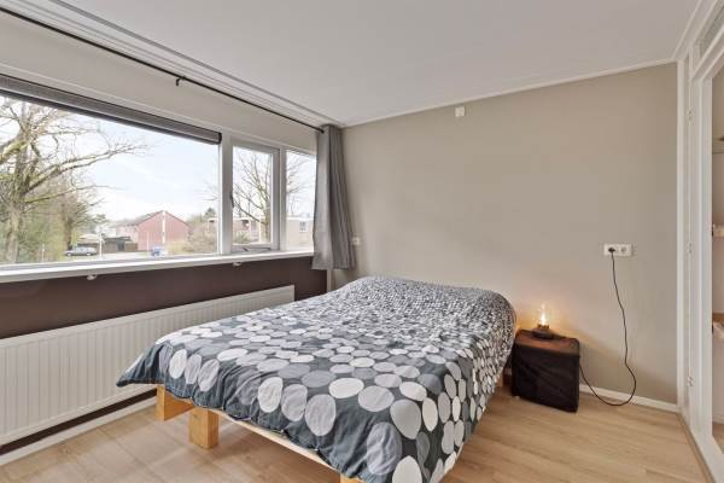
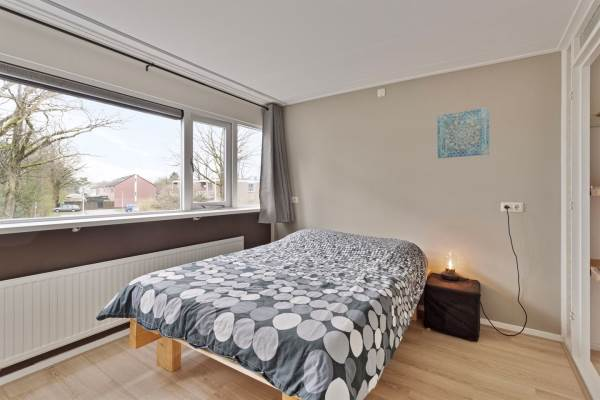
+ wall art [436,106,490,159]
